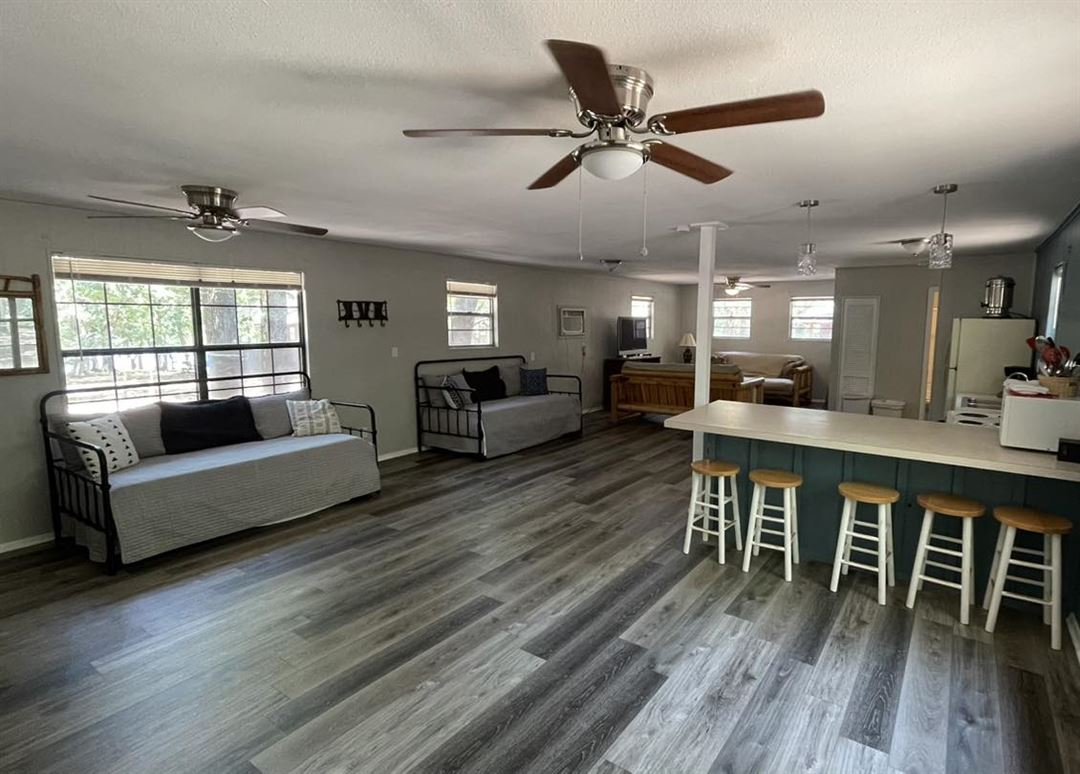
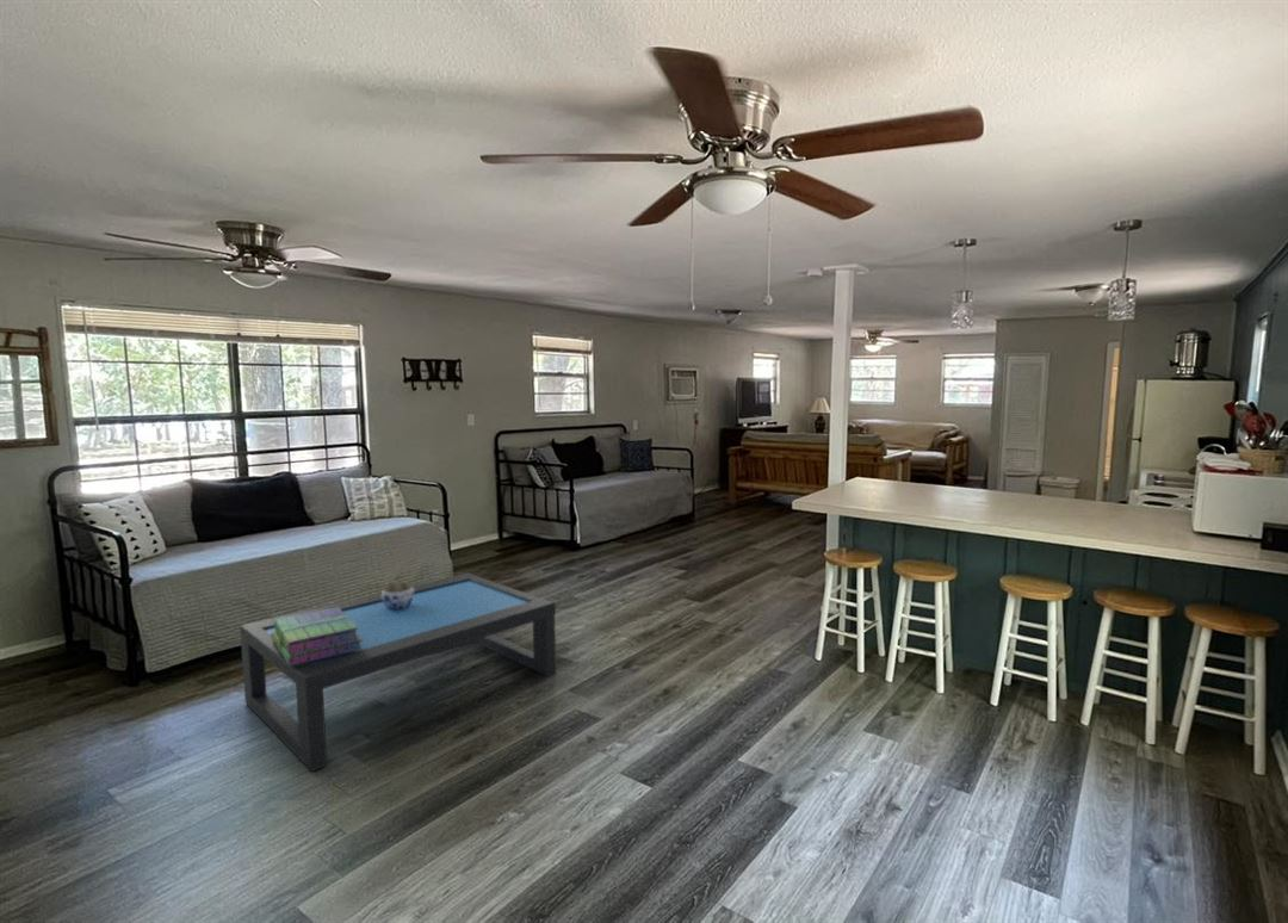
+ stack of books [272,607,363,665]
+ jar [382,581,414,609]
+ coffee table [239,572,557,772]
